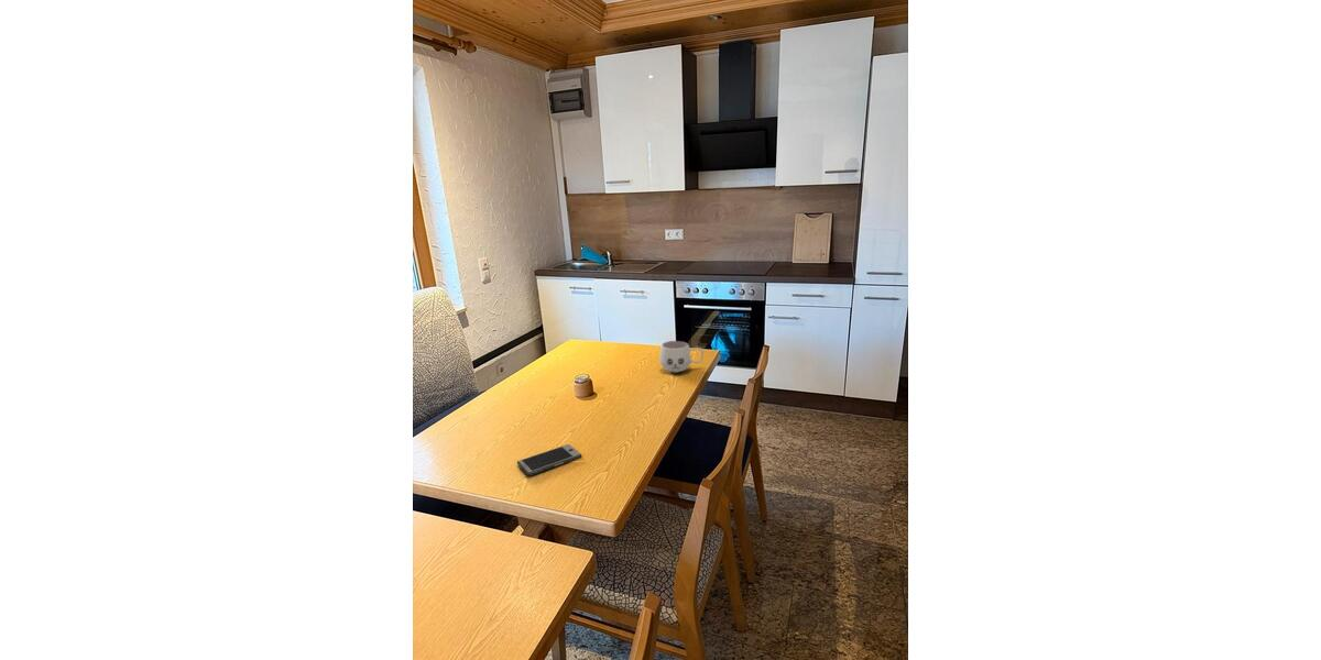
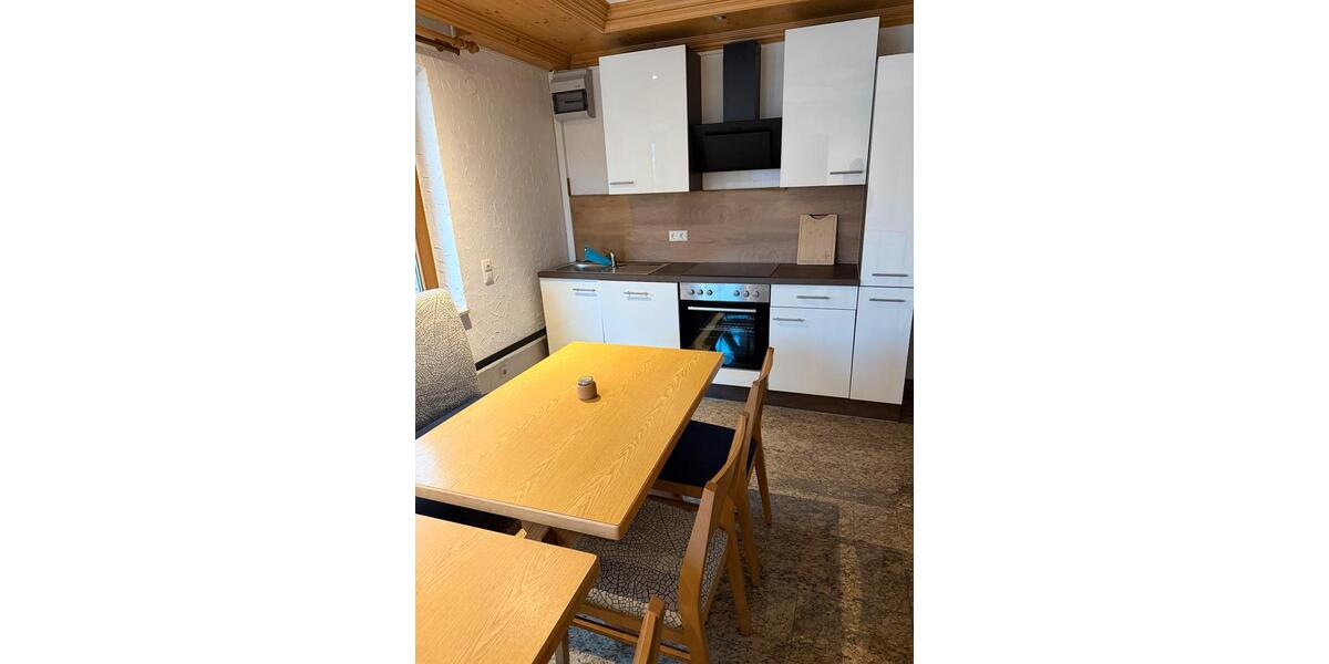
- smartphone [516,443,583,476]
- mug [658,340,705,374]
